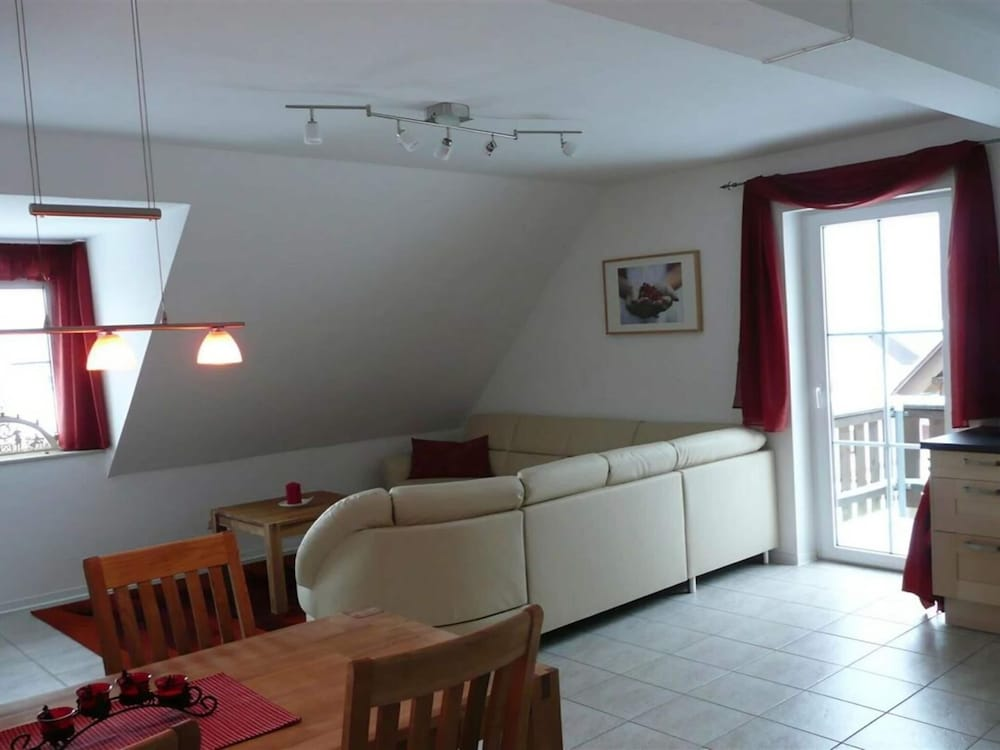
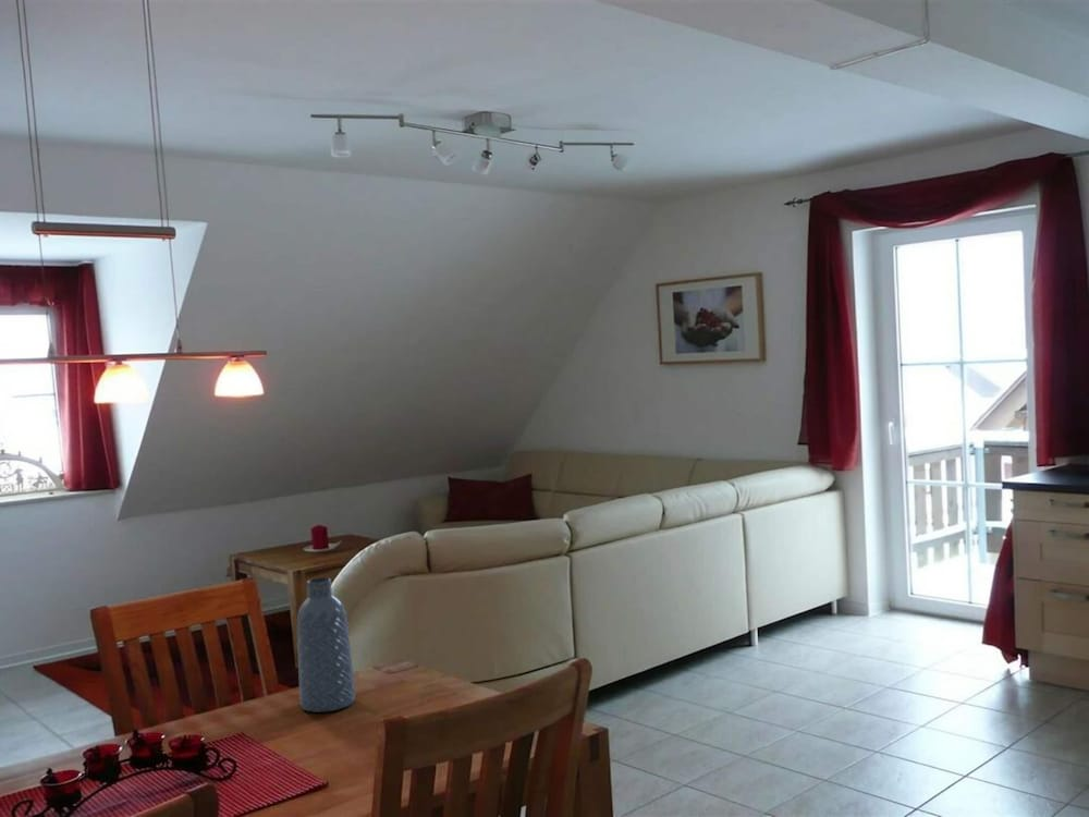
+ vase [296,576,356,714]
